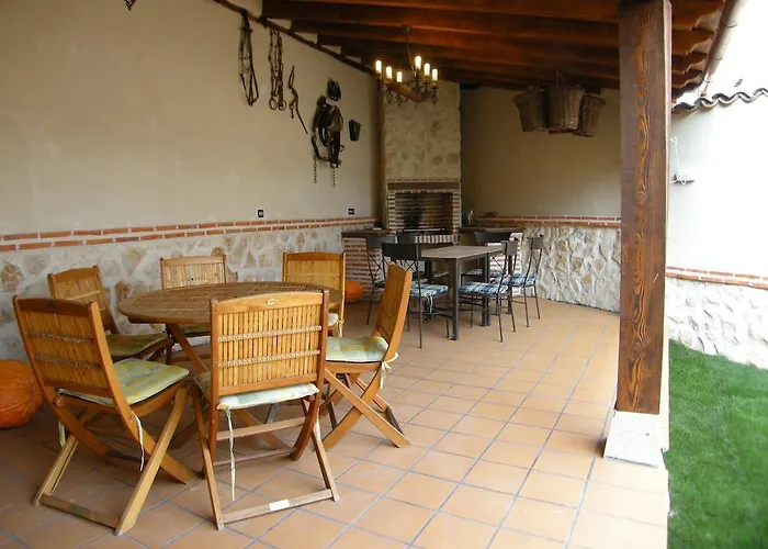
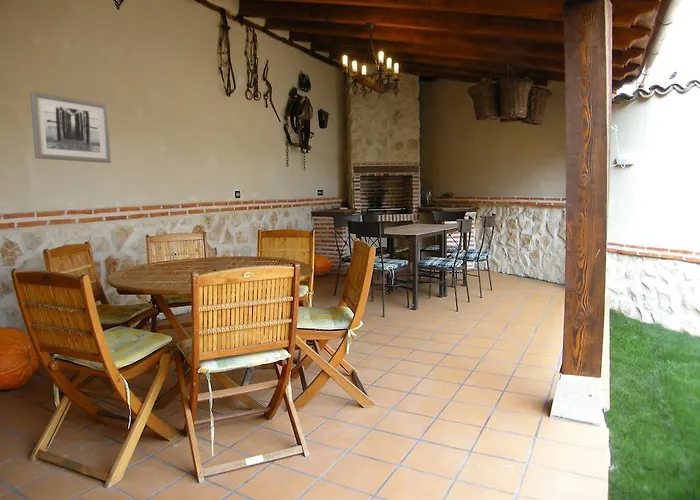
+ wall art [29,91,112,164]
